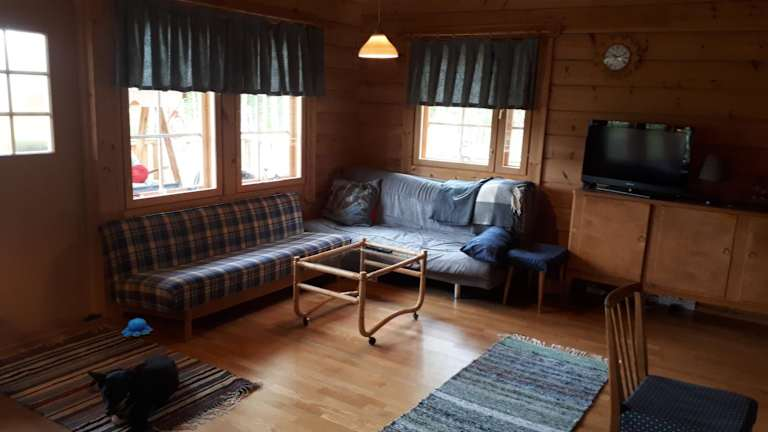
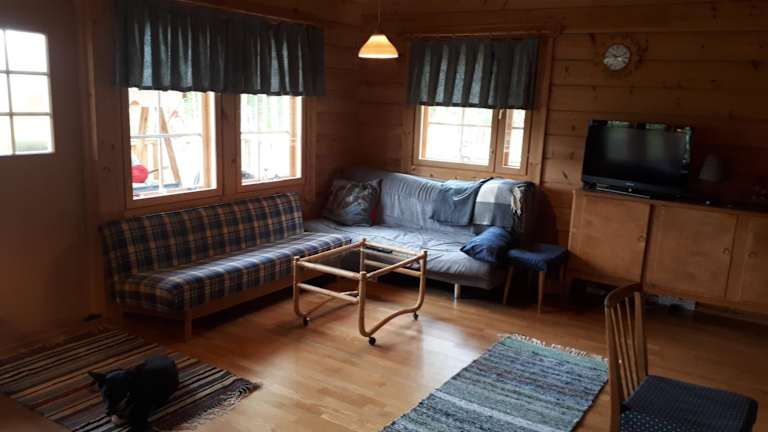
- plush toy [121,317,153,338]
